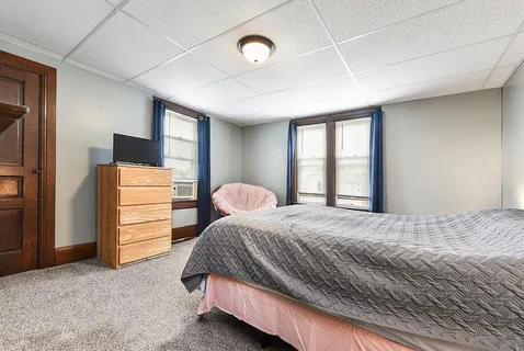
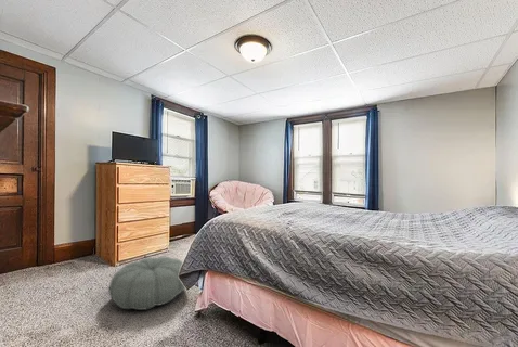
+ pouf [107,256,186,311]
